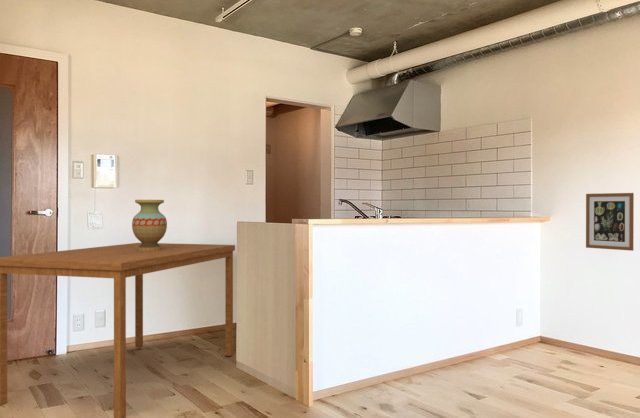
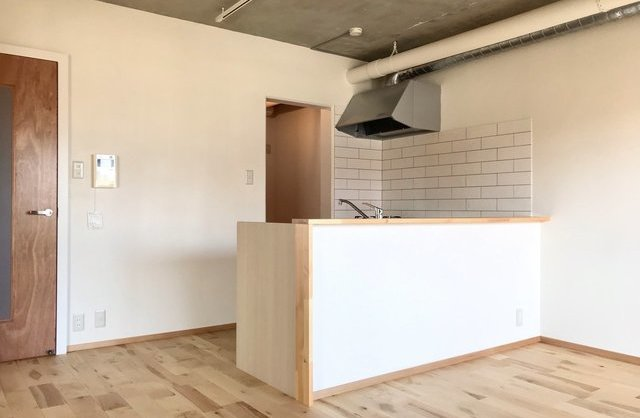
- vase [131,199,168,251]
- dining table [0,242,236,418]
- wall art [585,192,635,252]
